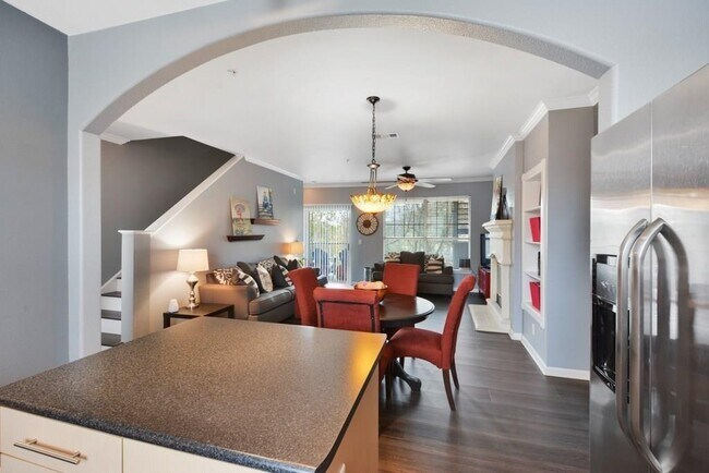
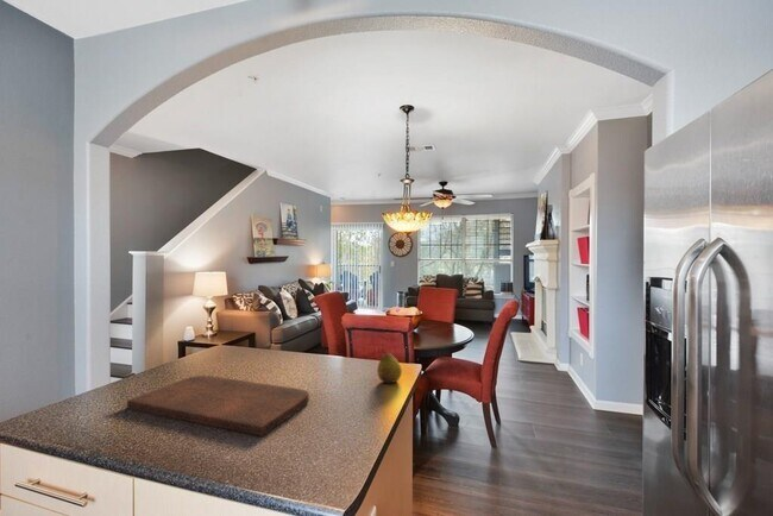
+ fruit [376,347,403,384]
+ cutting board [126,375,310,438]
